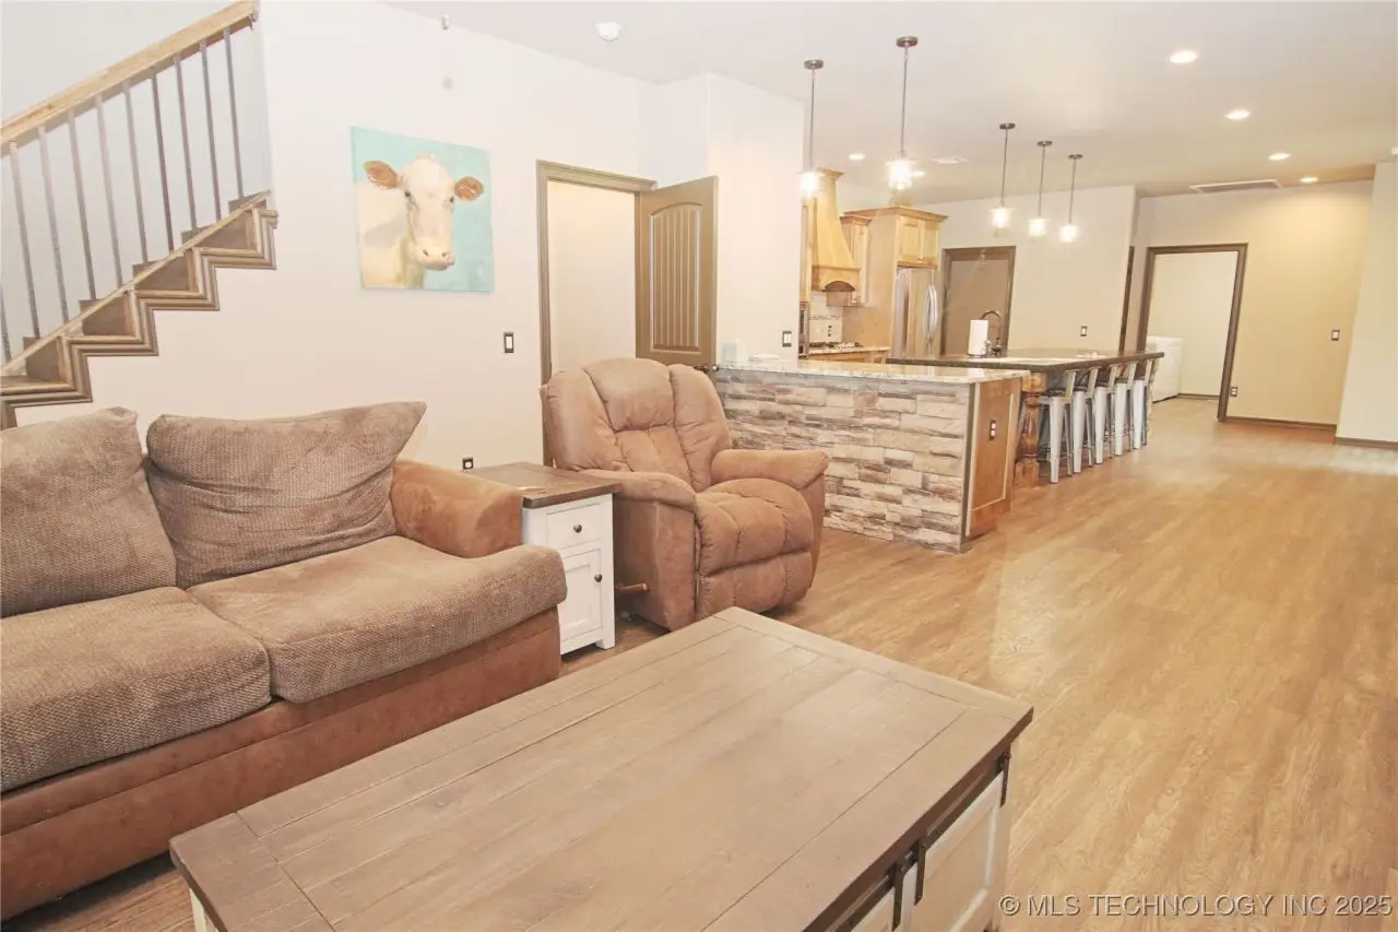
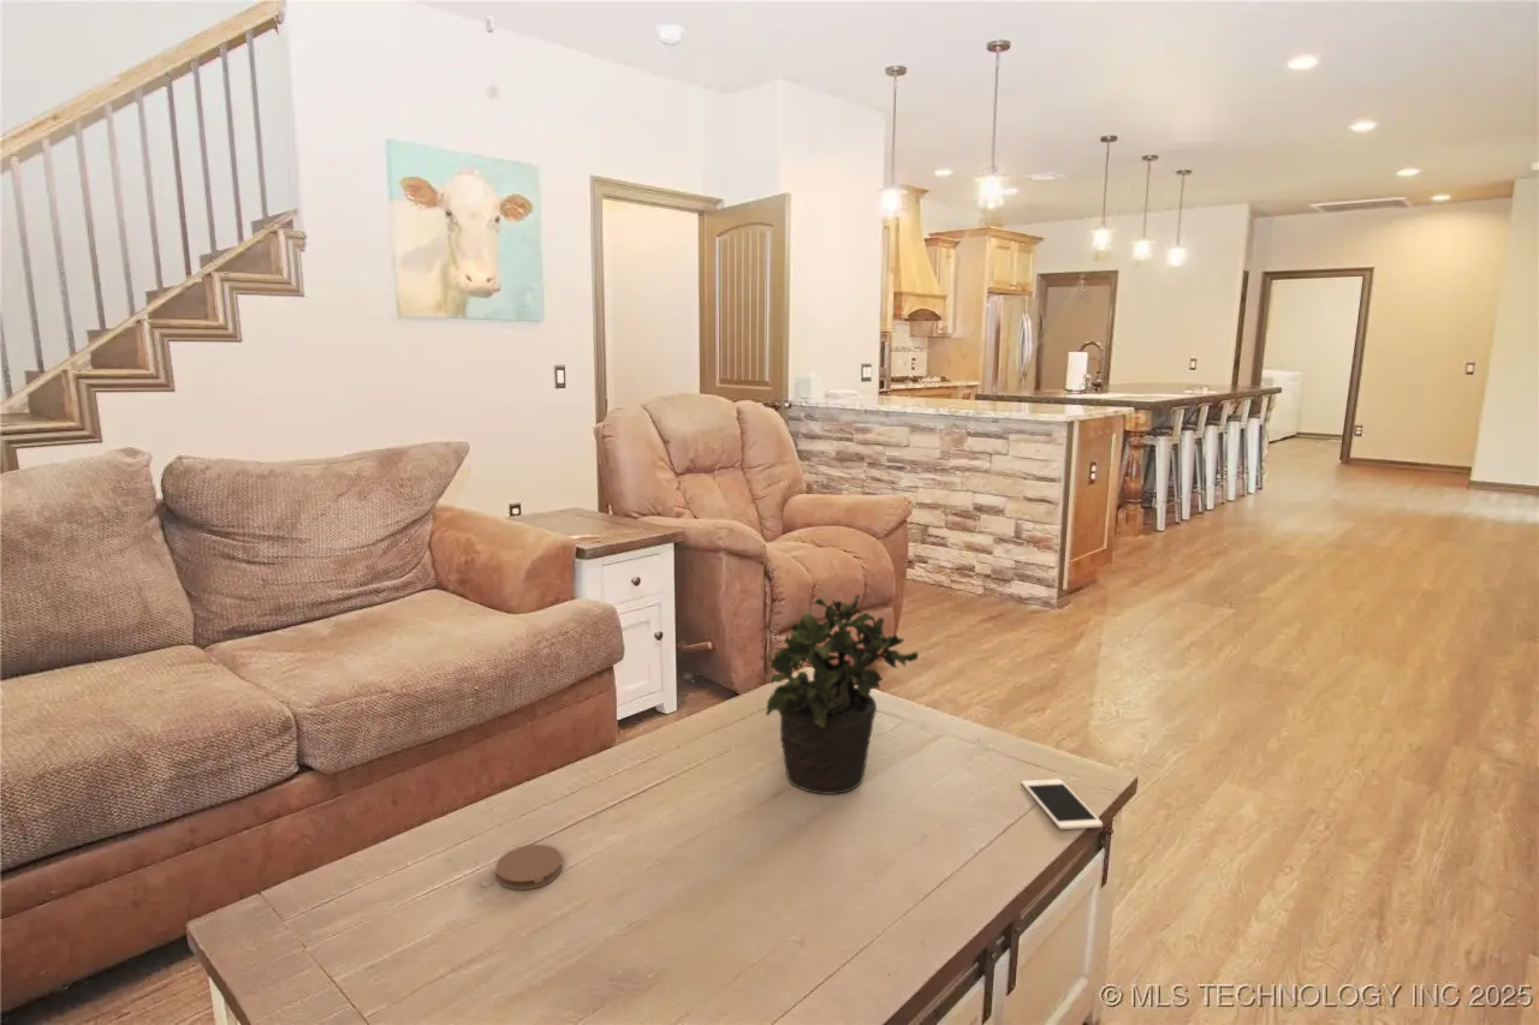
+ coaster [494,844,564,890]
+ cell phone [1020,777,1104,830]
+ potted plant [765,594,920,795]
